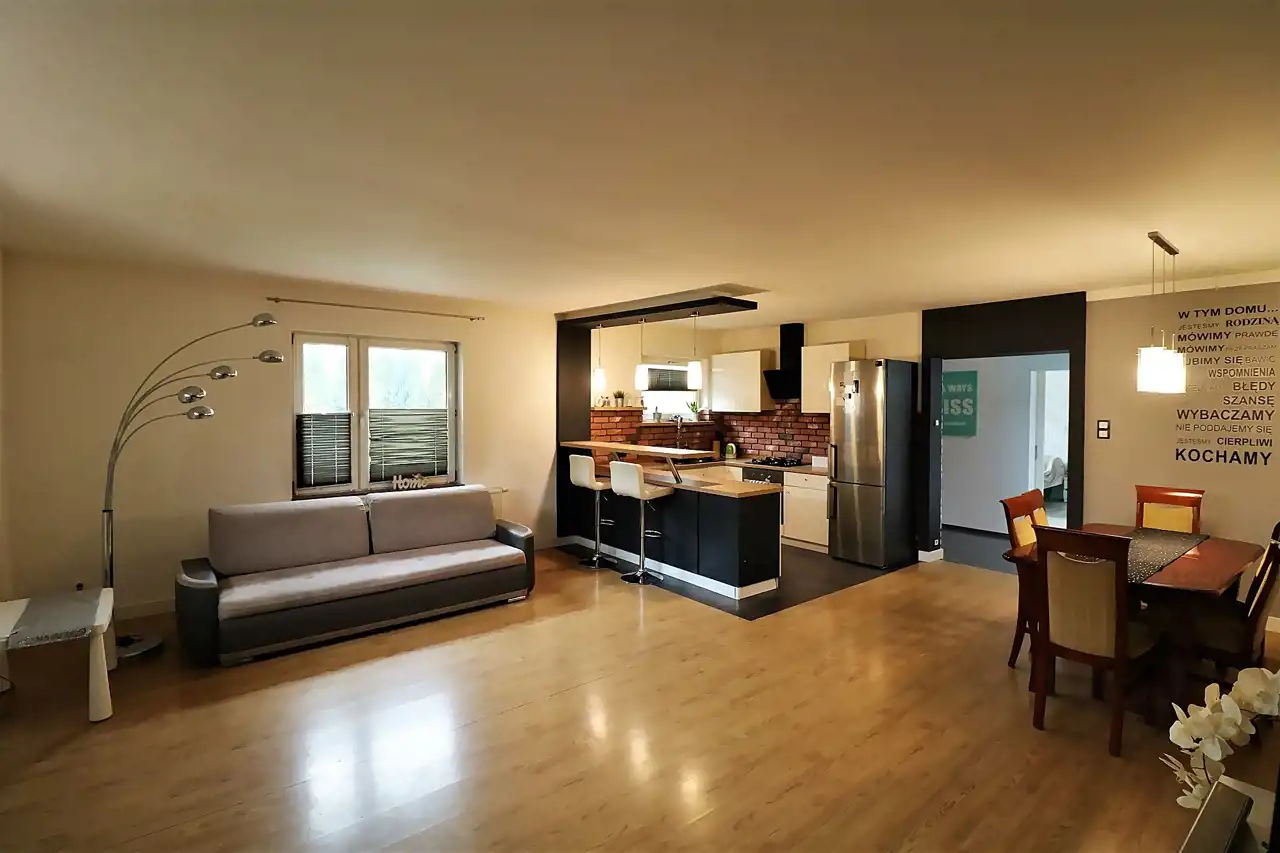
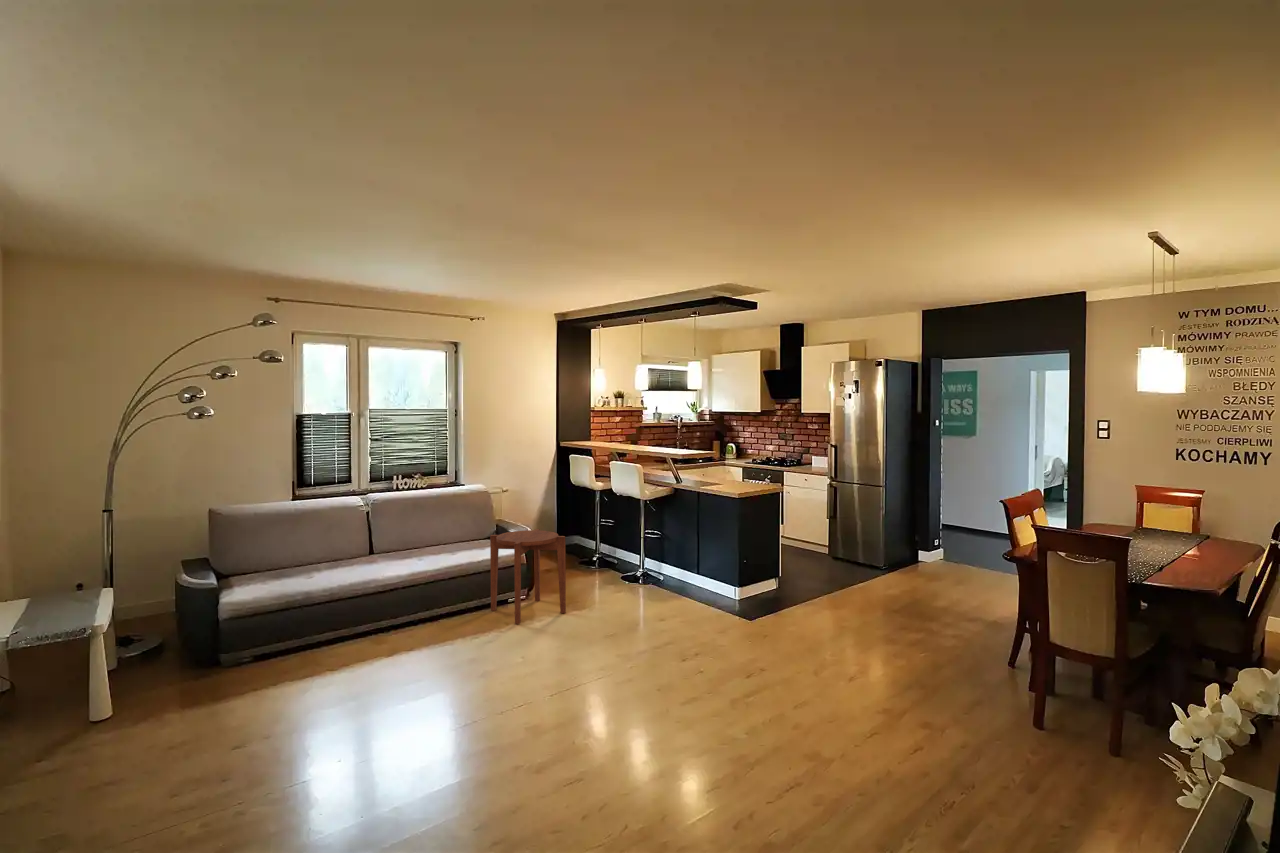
+ side table [489,528,567,625]
